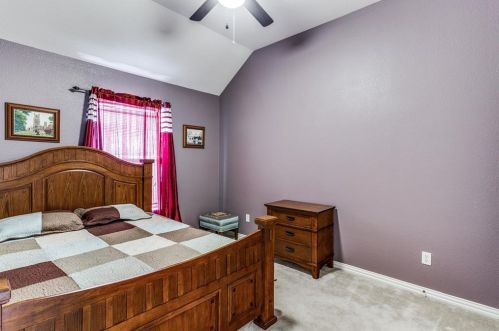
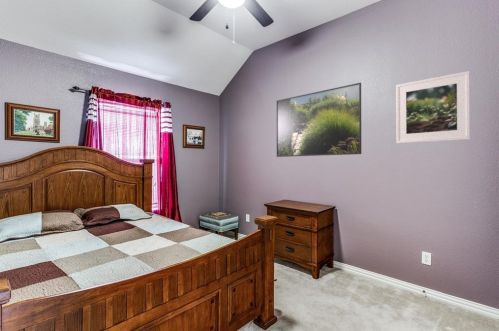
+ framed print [395,70,471,144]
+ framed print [276,82,362,158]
